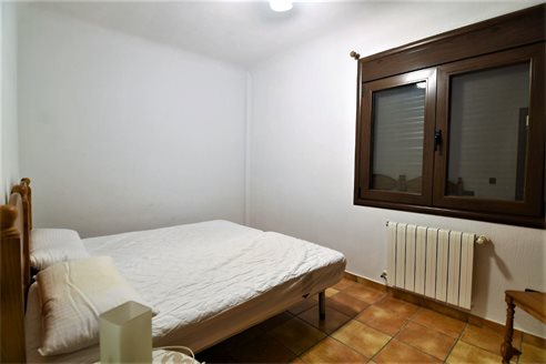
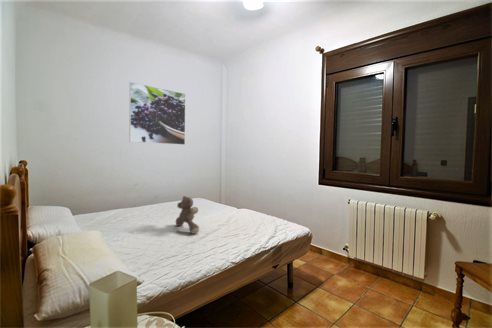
+ stuffed bear [175,195,200,235]
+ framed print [129,81,186,146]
